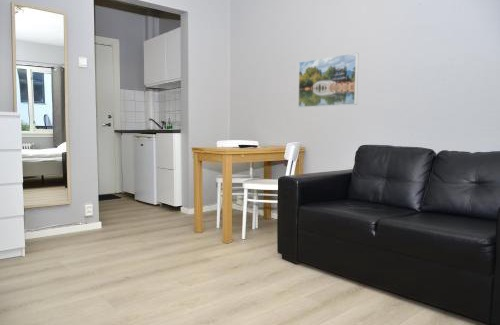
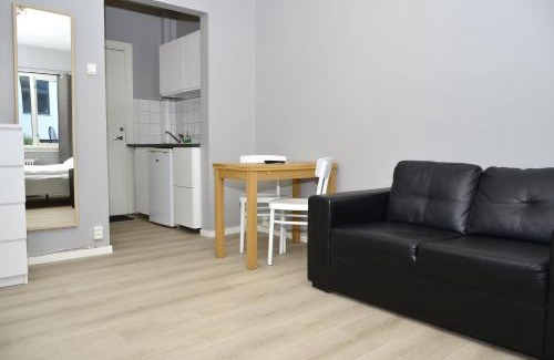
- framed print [297,52,359,108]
